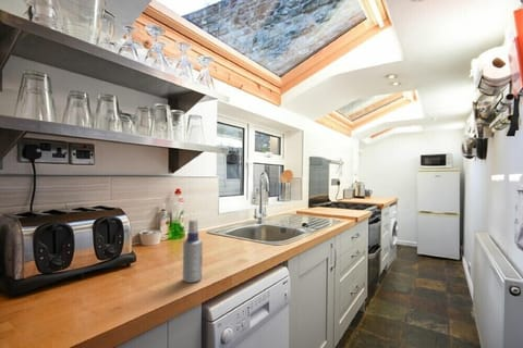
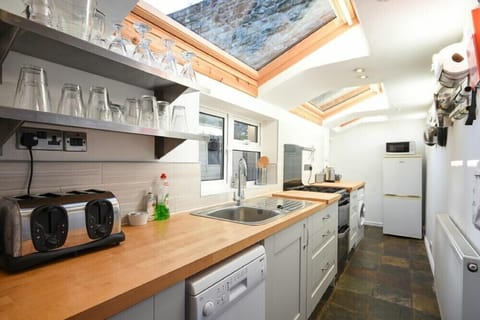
- spray bottle [182,219,204,284]
